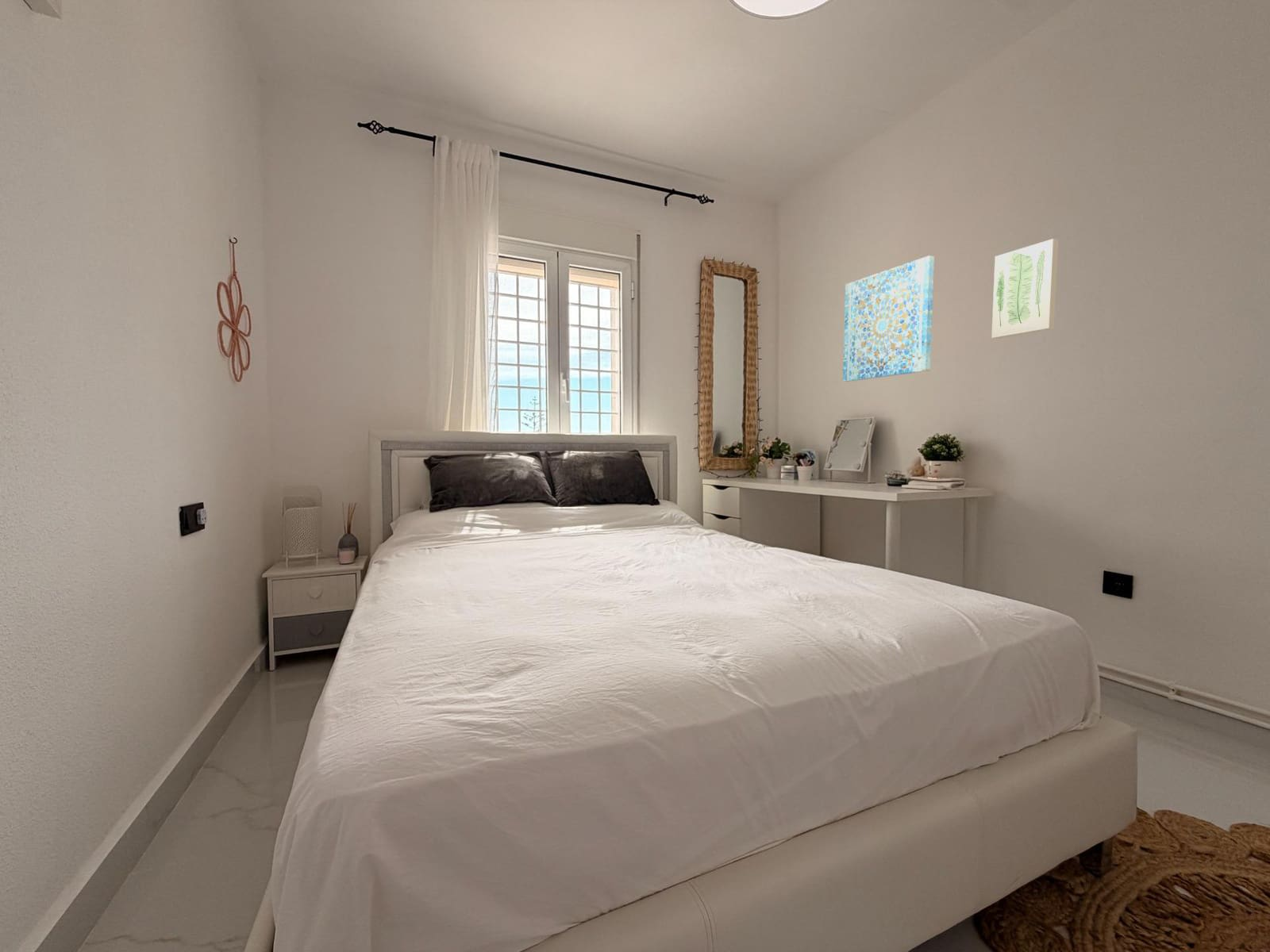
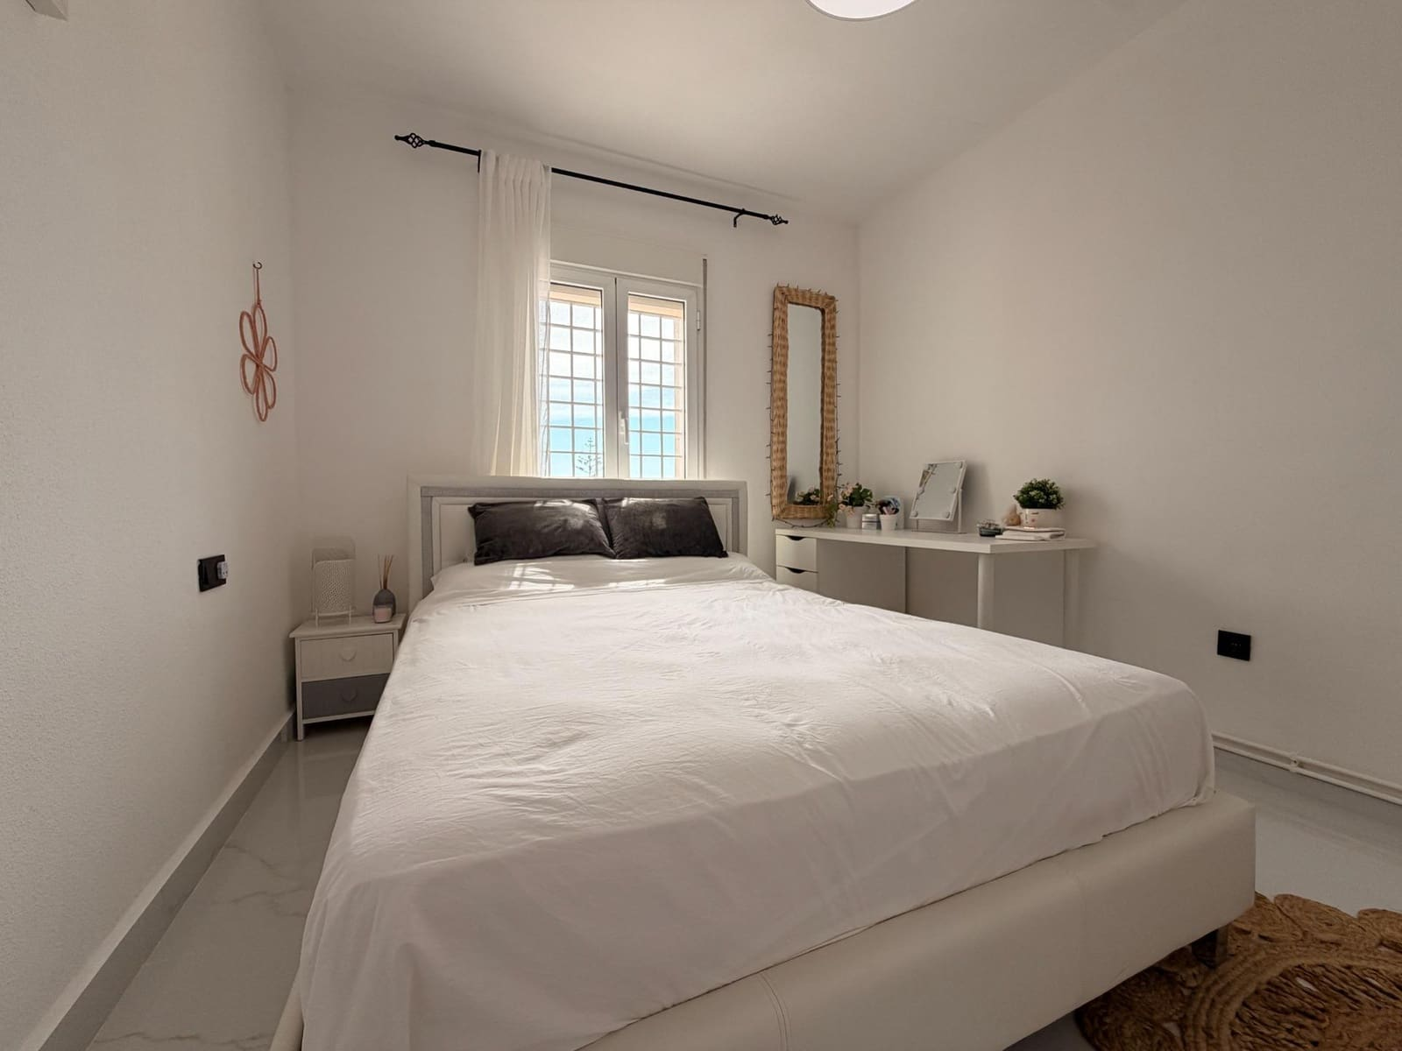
- wall art [842,255,935,382]
- wall art [991,238,1060,340]
